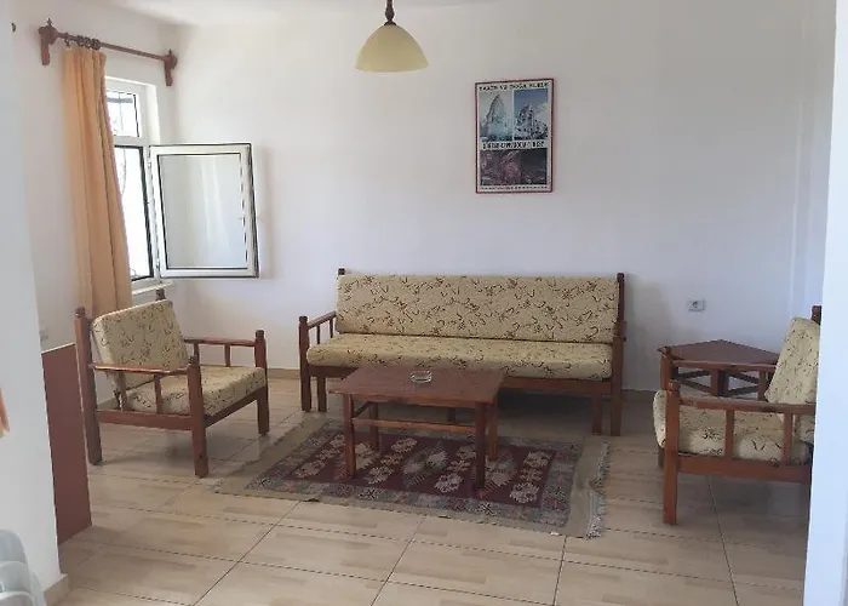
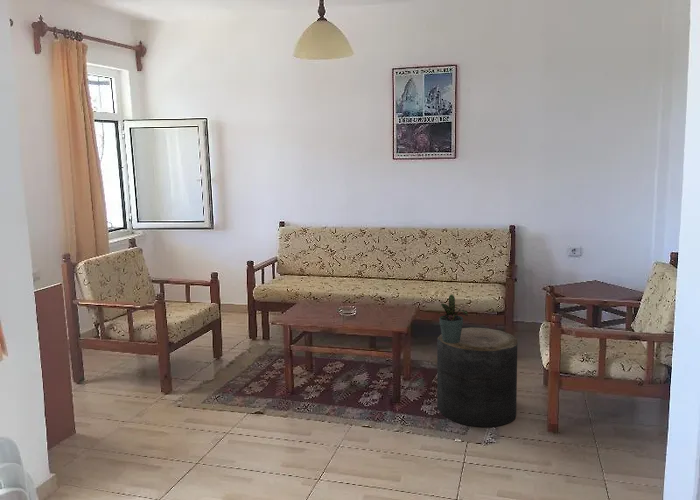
+ potted plant [437,294,469,343]
+ stool [436,327,518,428]
